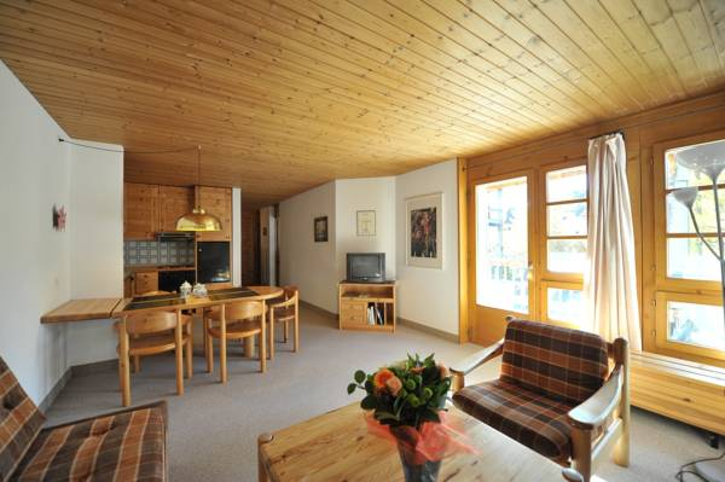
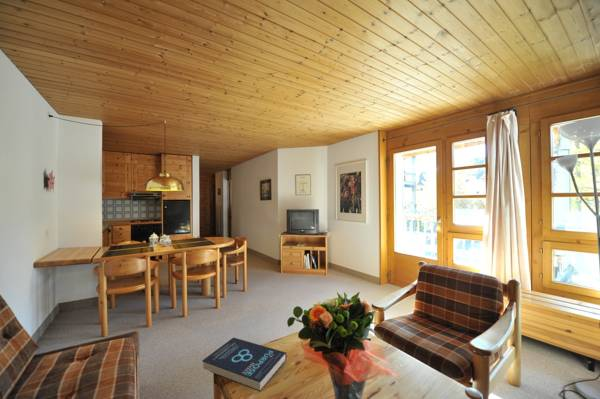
+ book [201,336,288,392]
